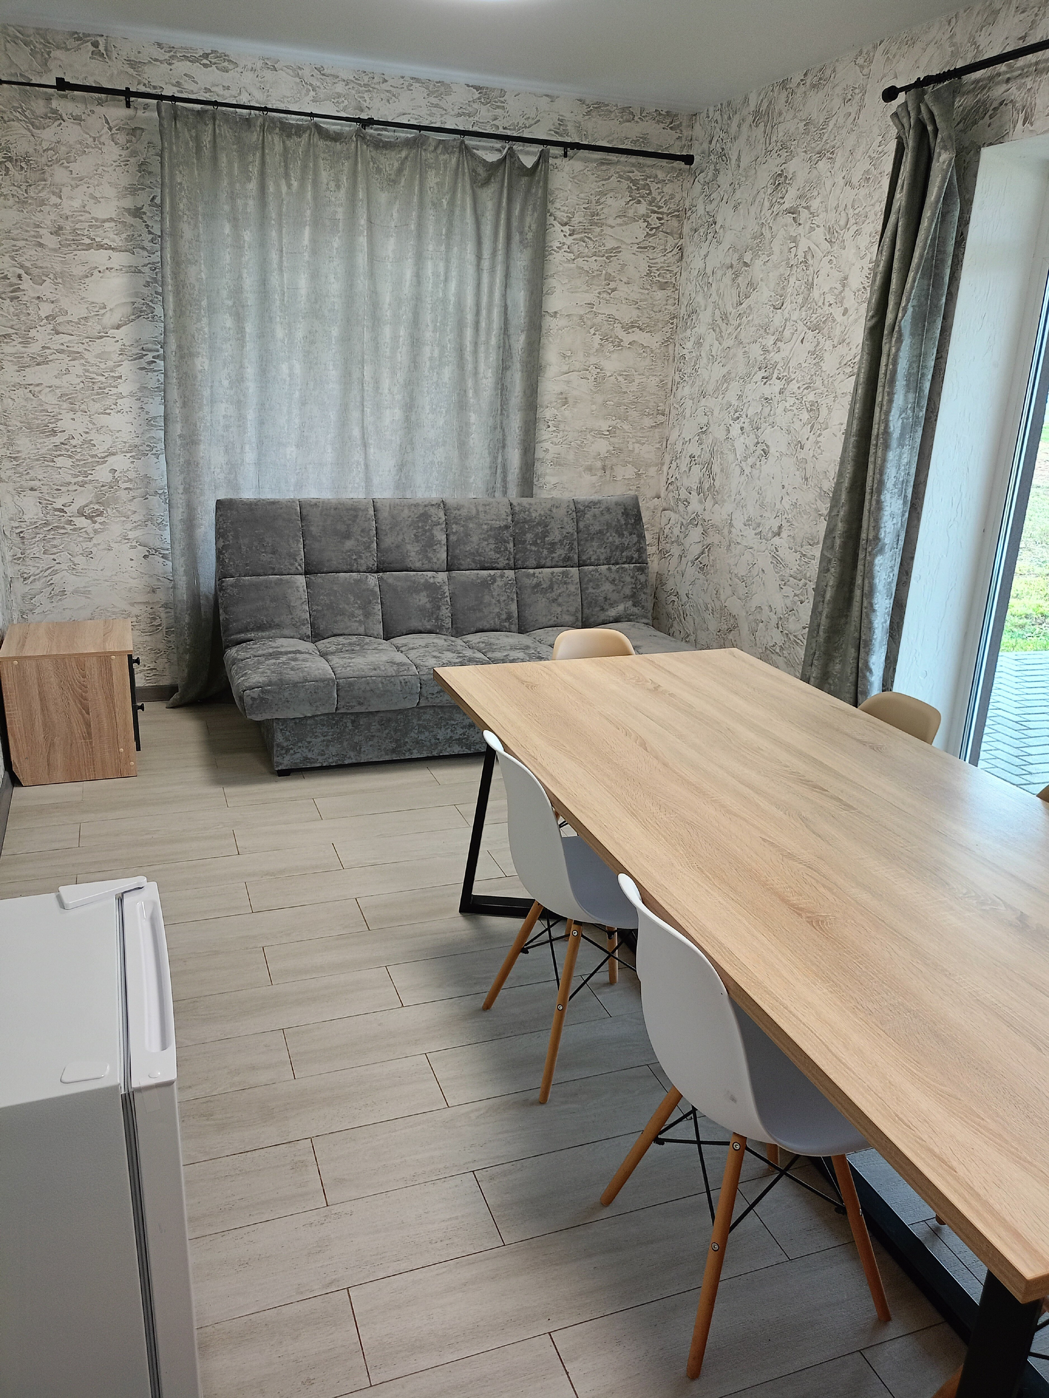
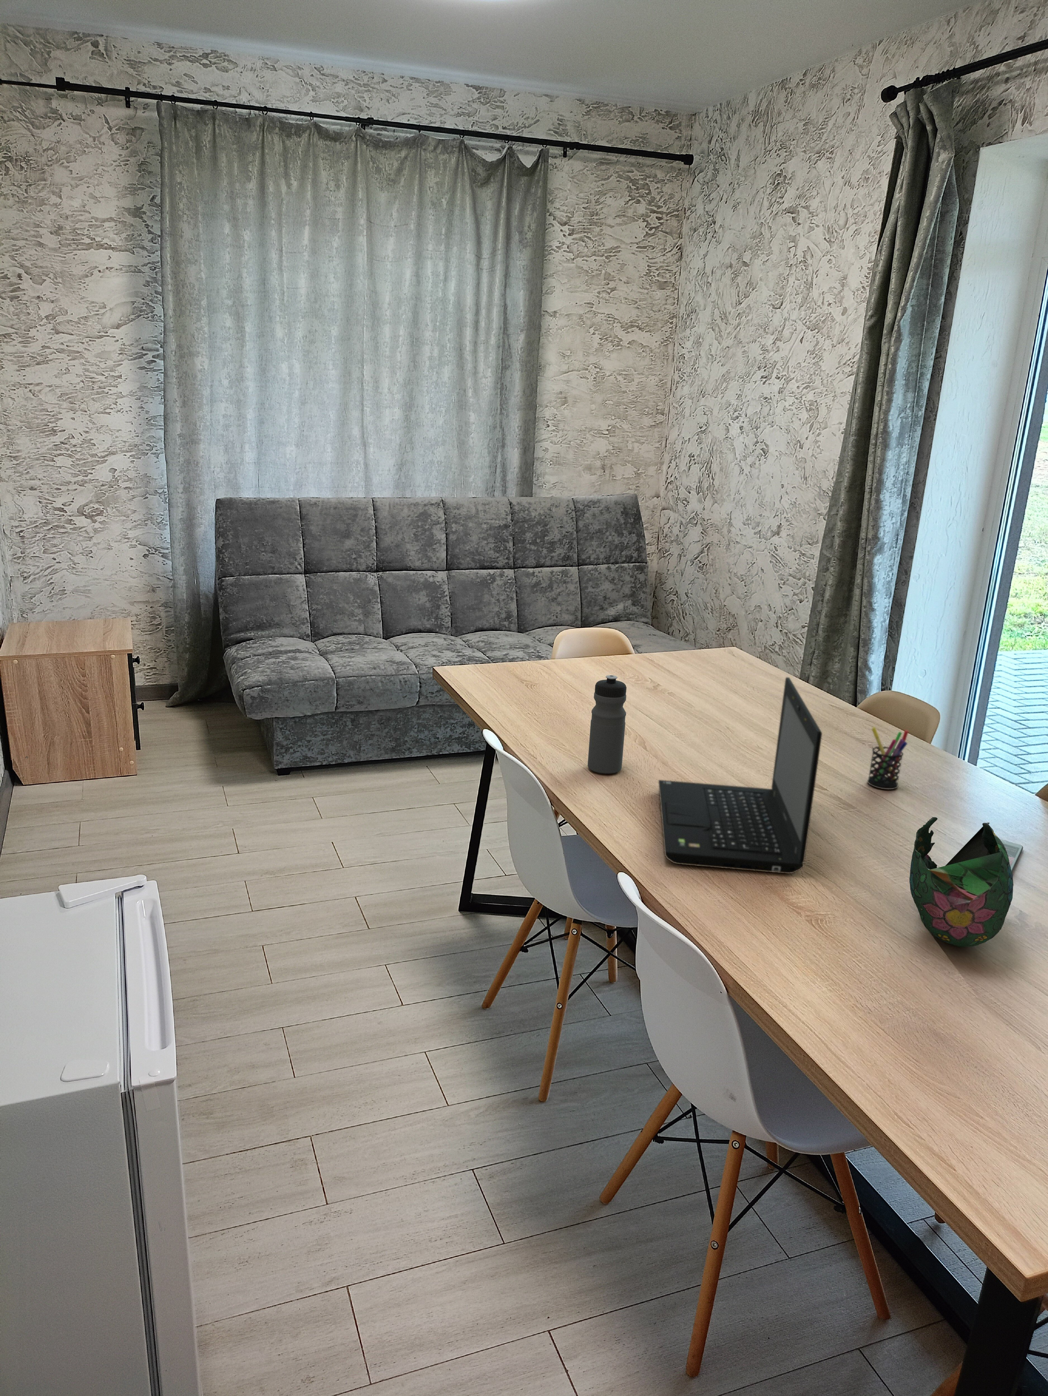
+ pen holder [867,727,909,789]
+ decorative bowl [909,817,1014,947]
+ laptop [658,677,822,874]
+ smartphone [1000,839,1024,872]
+ water bottle [587,675,626,774]
